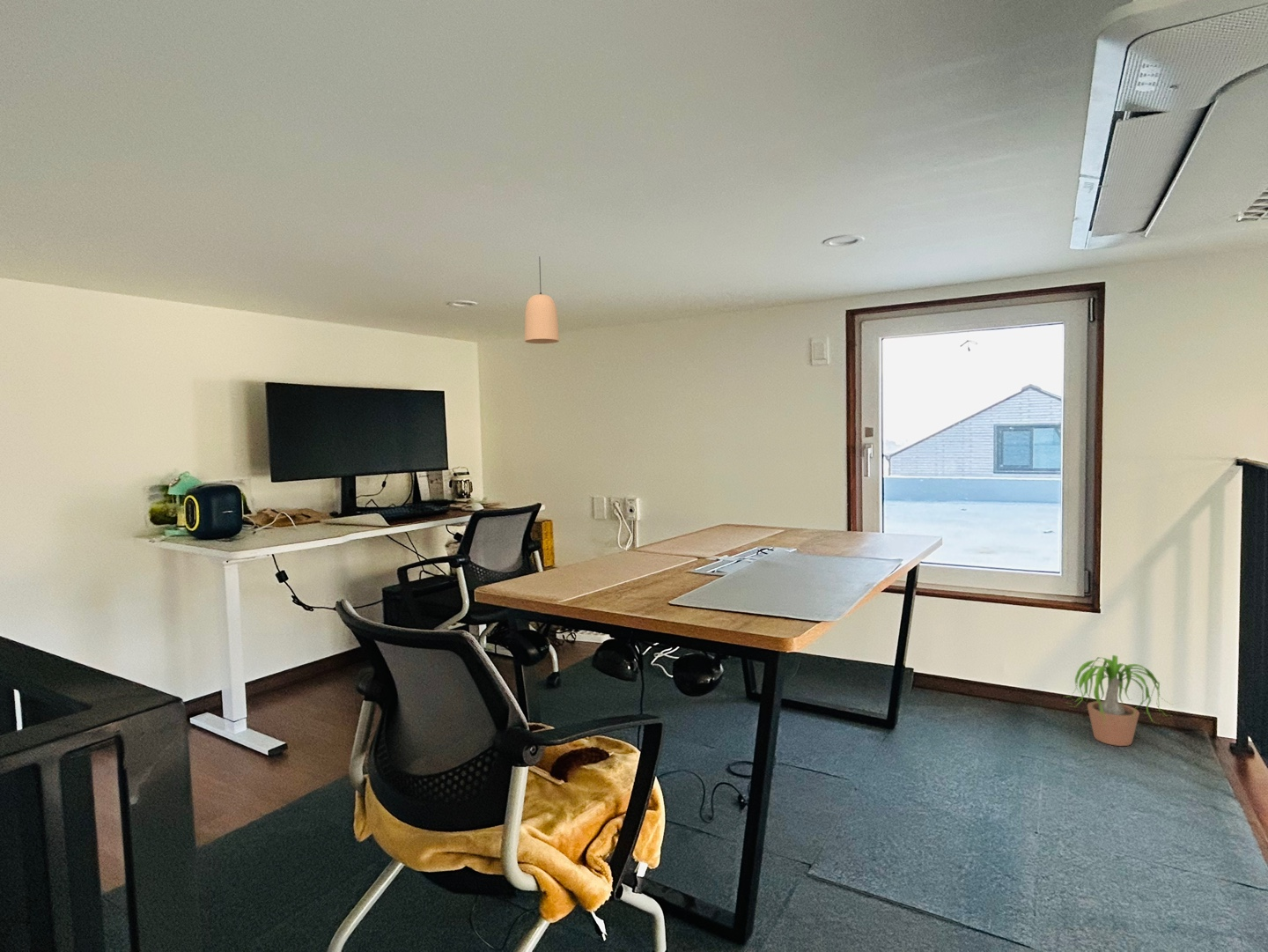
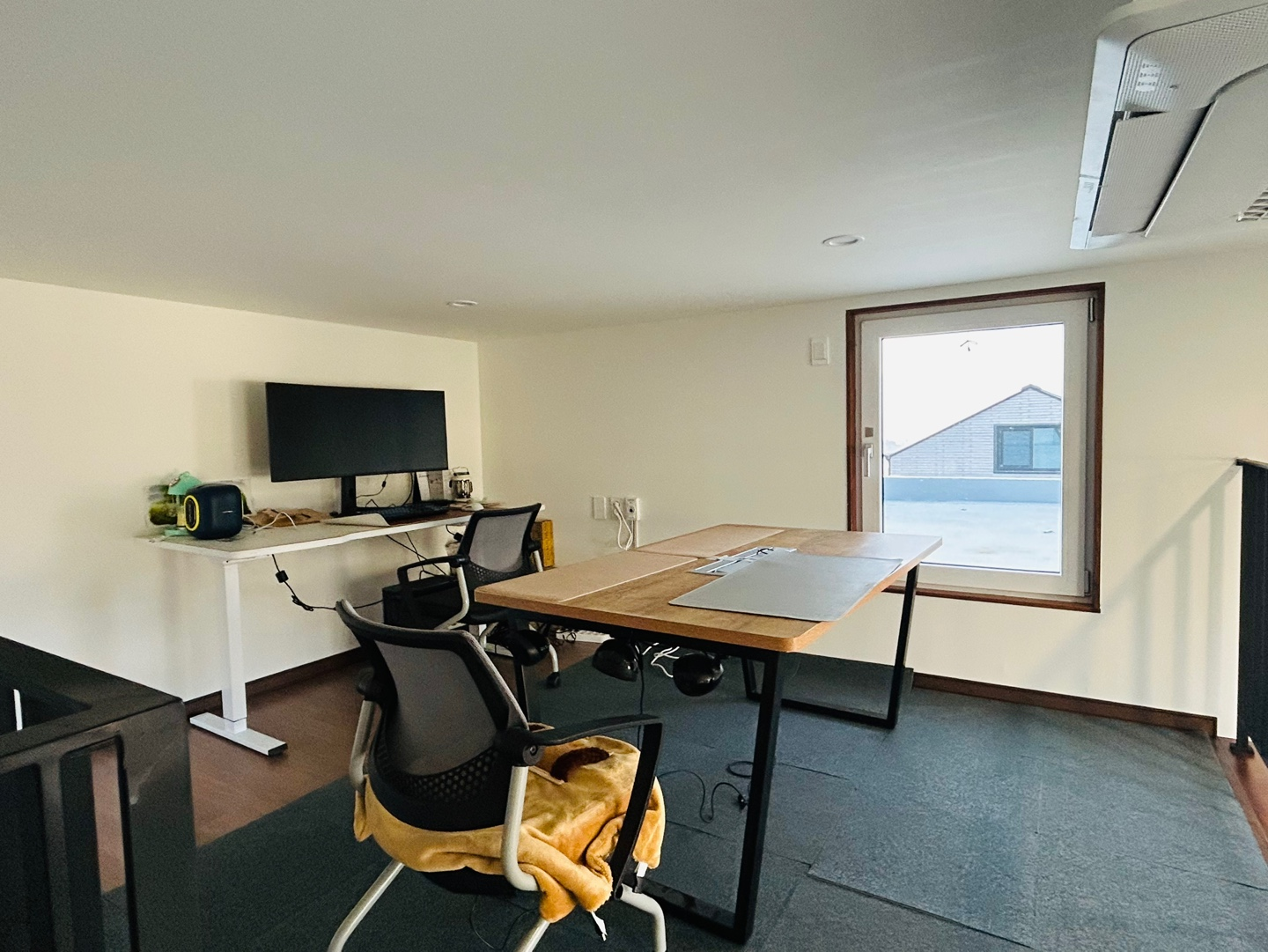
- potted plant [1063,654,1179,747]
- pendant light [524,255,560,344]
